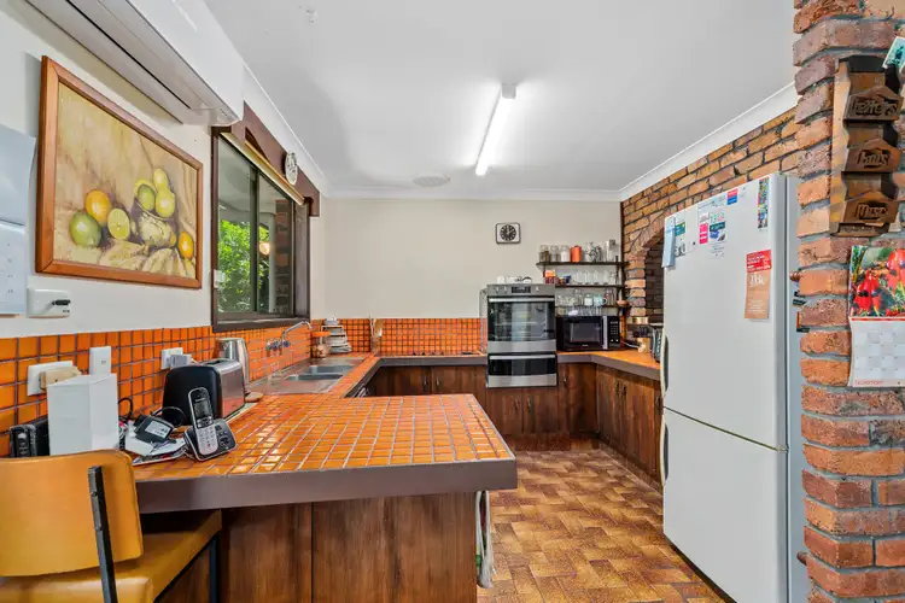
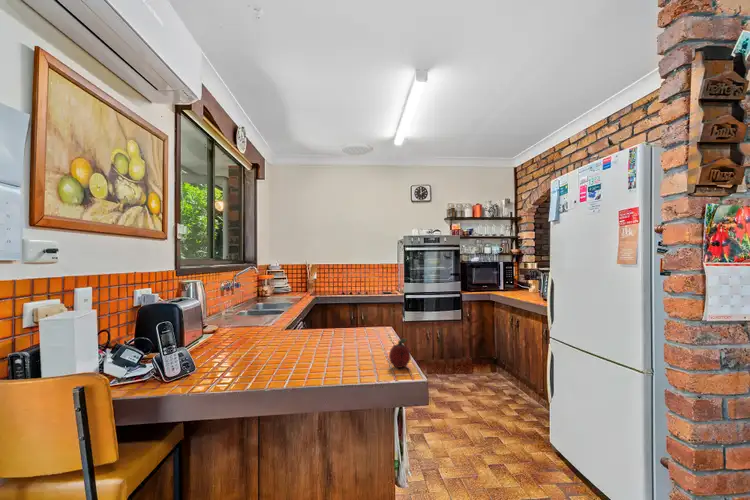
+ fruit [388,338,411,369]
